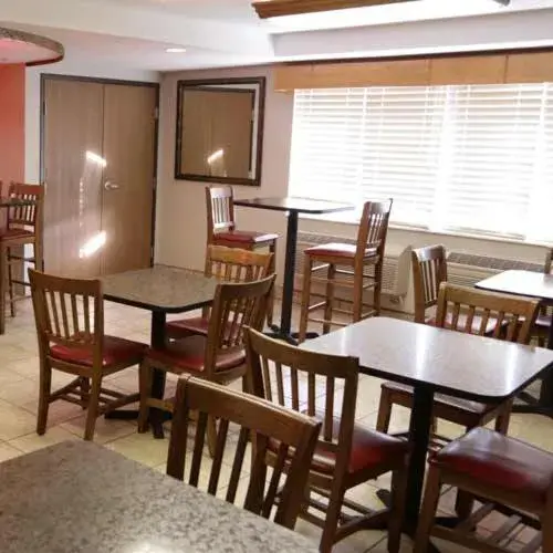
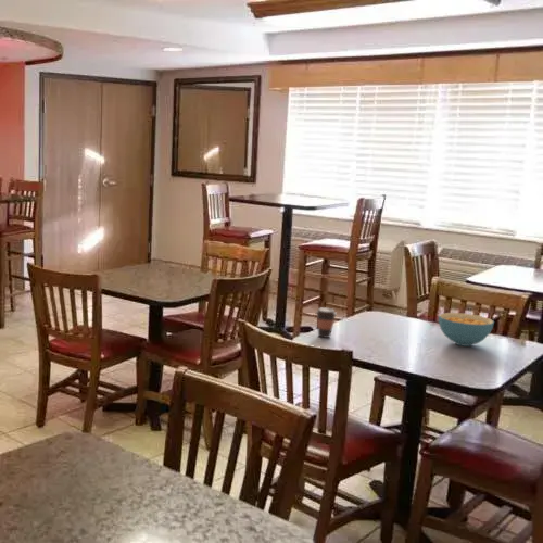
+ cereal bowl [438,312,495,348]
+ coffee cup [315,307,338,339]
